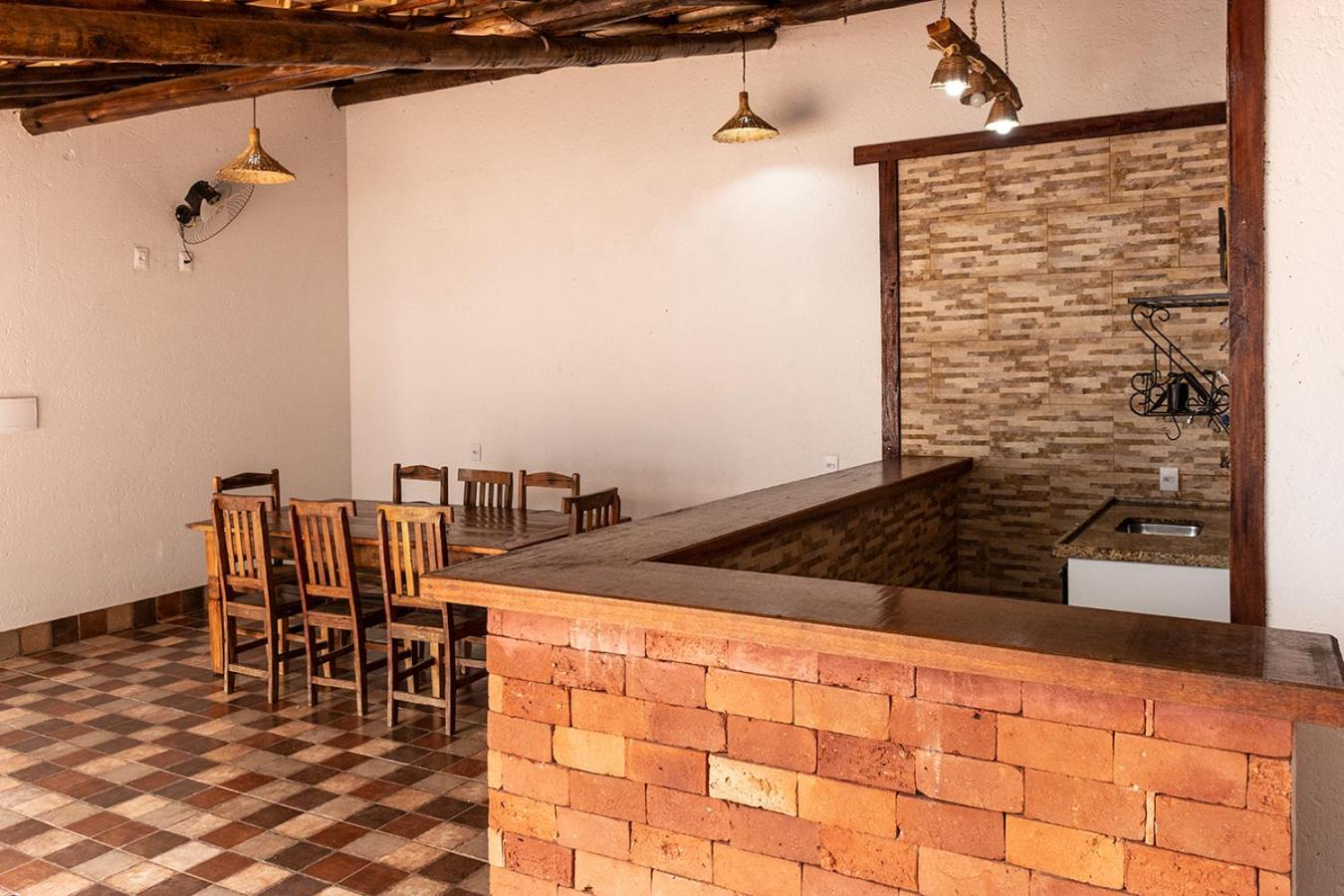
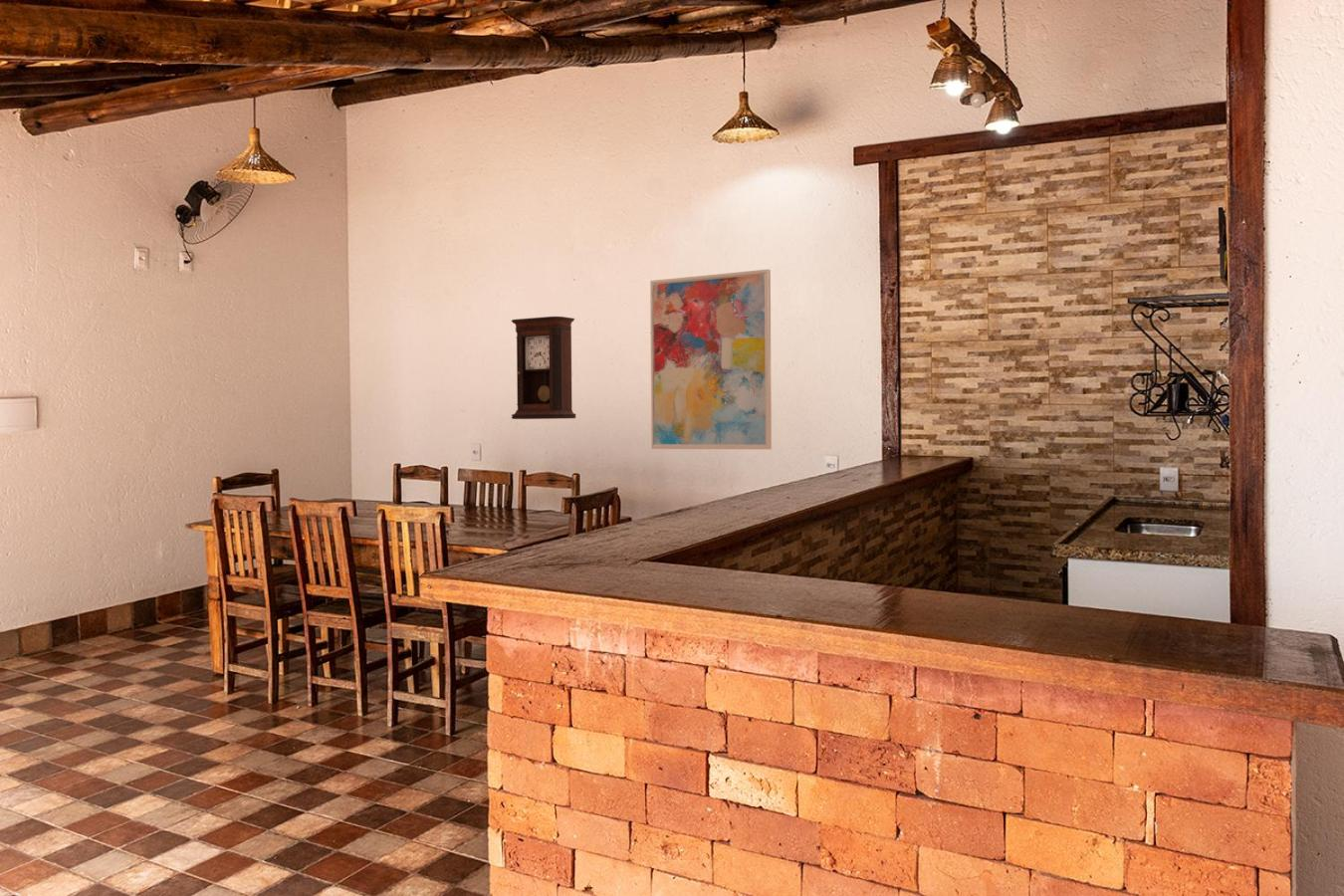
+ pendulum clock [511,316,577,420]
+ wall art [649,269,773,450]
